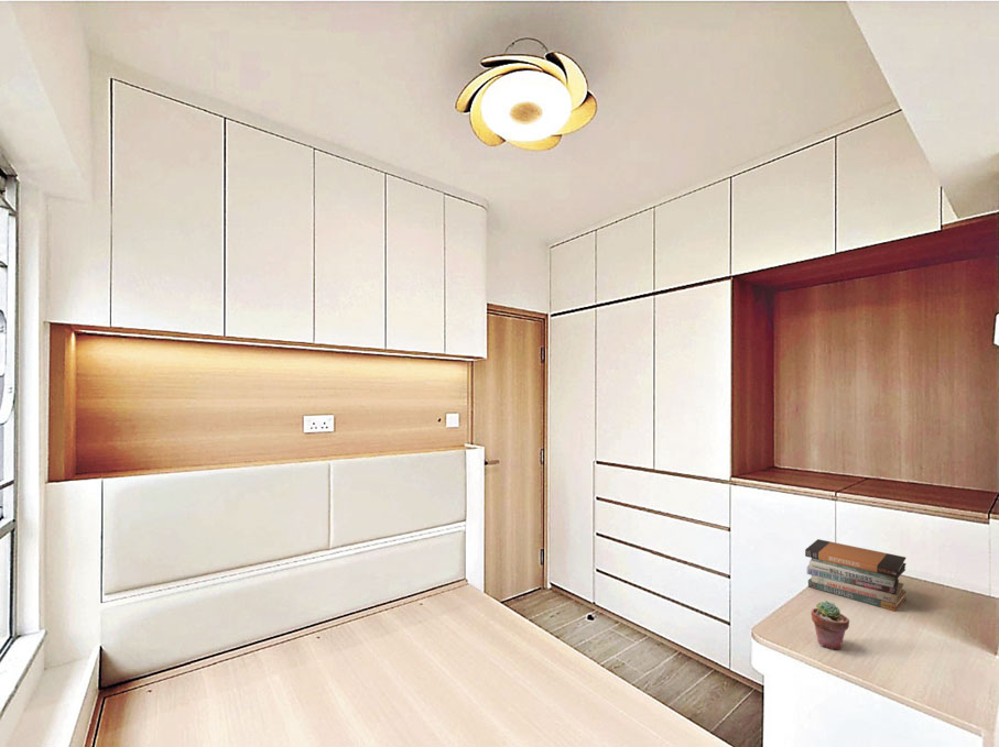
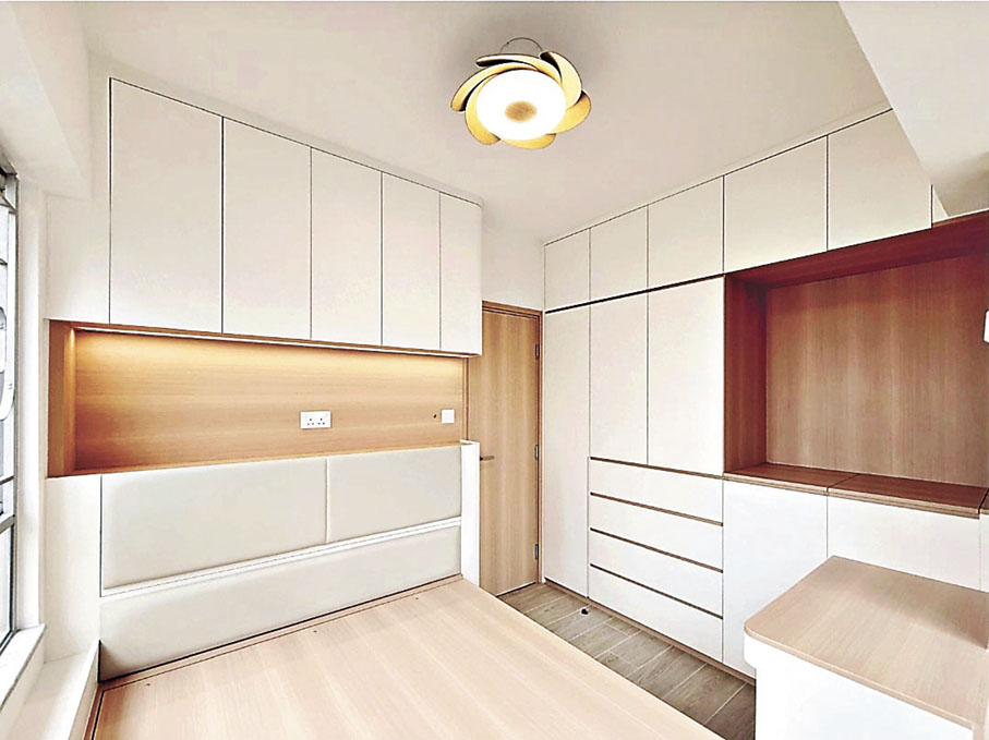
- book stack [804,538,908,613]
- potted succulent [811,600,850,650]
